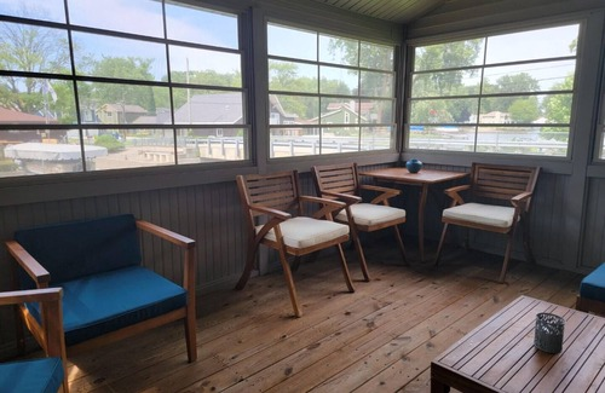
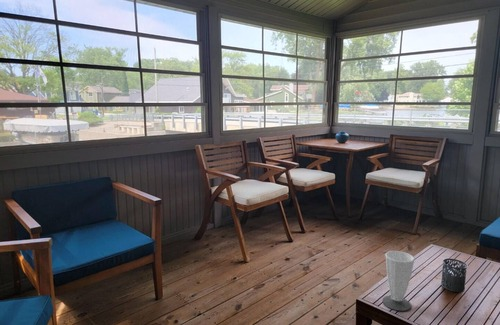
+ cup [381,250,415,312]
